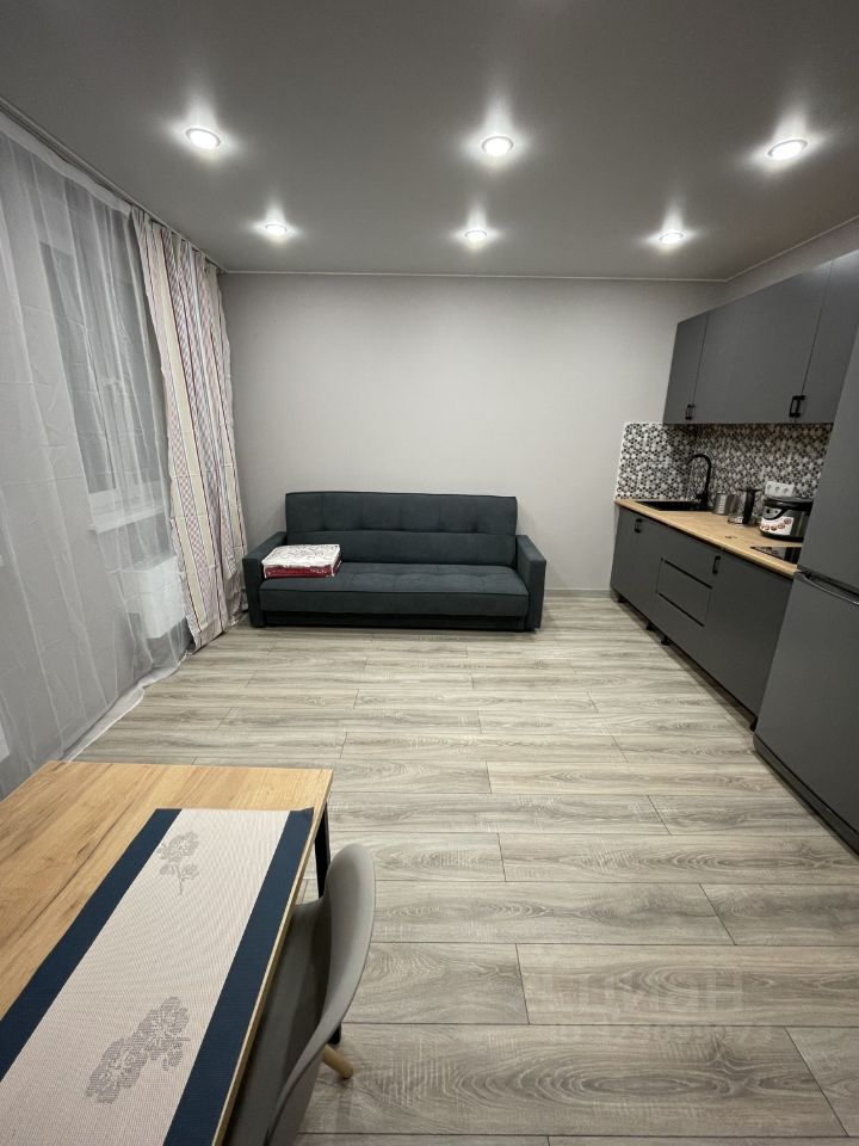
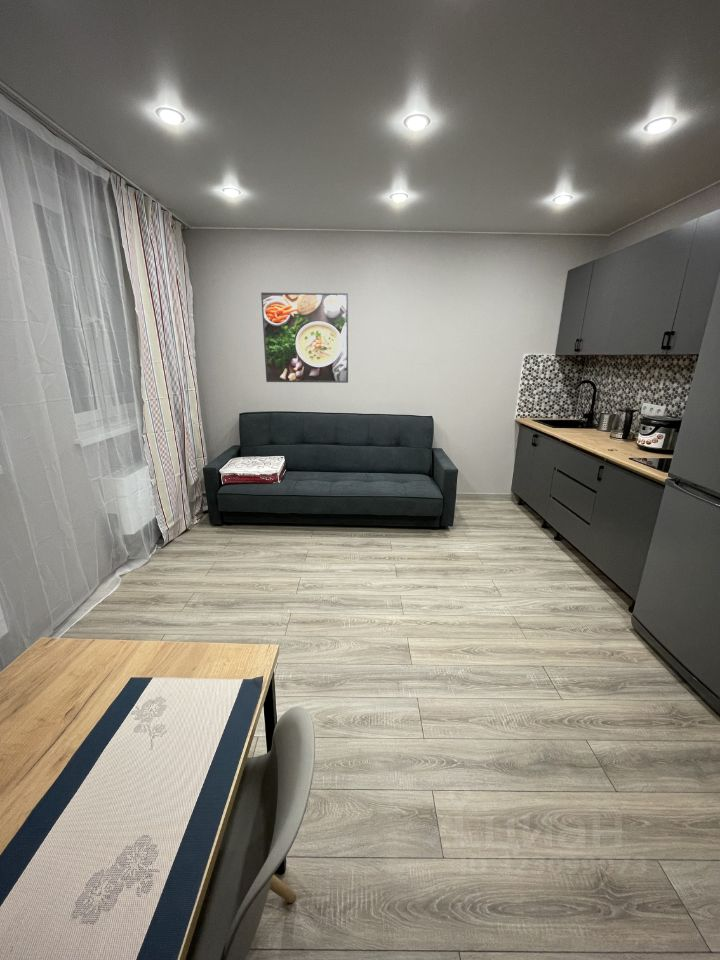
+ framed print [260,292,349,384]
